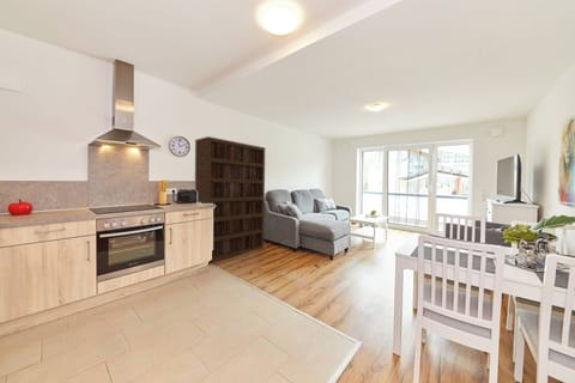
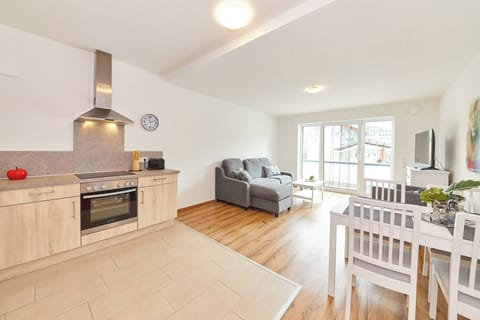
- bookcase [194,135,266,263]
